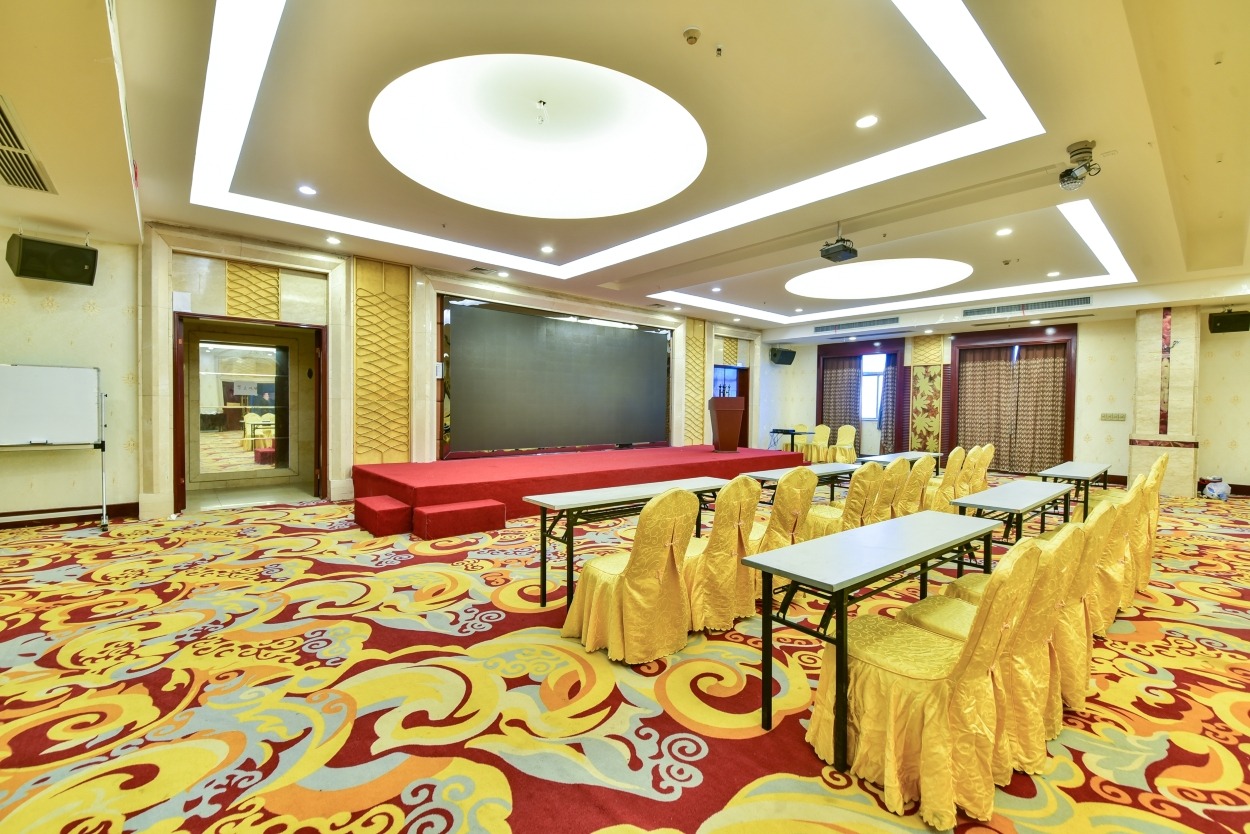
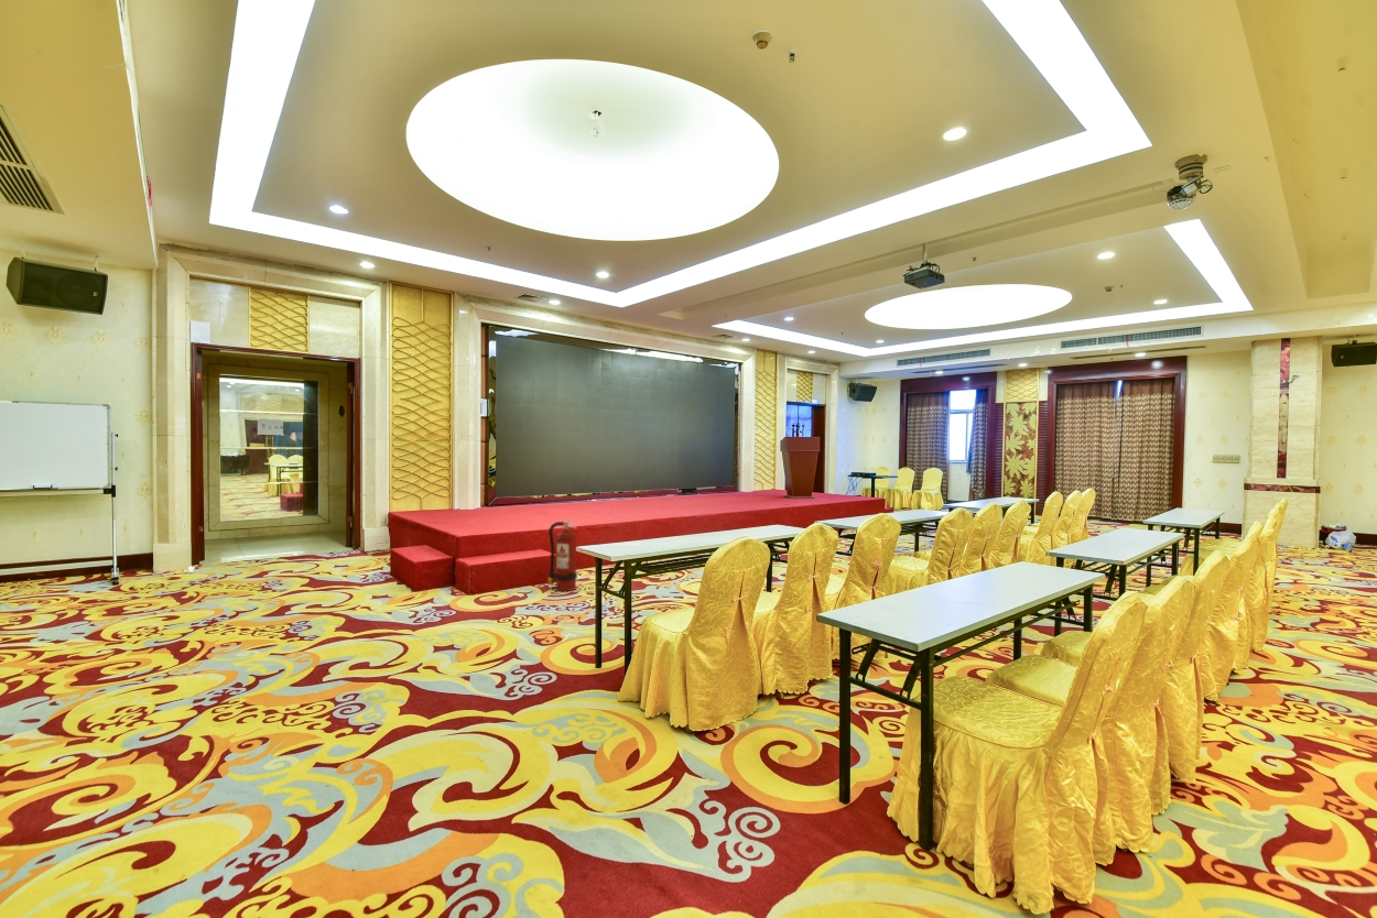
+ fire extinguisher [546,517,578,592]
